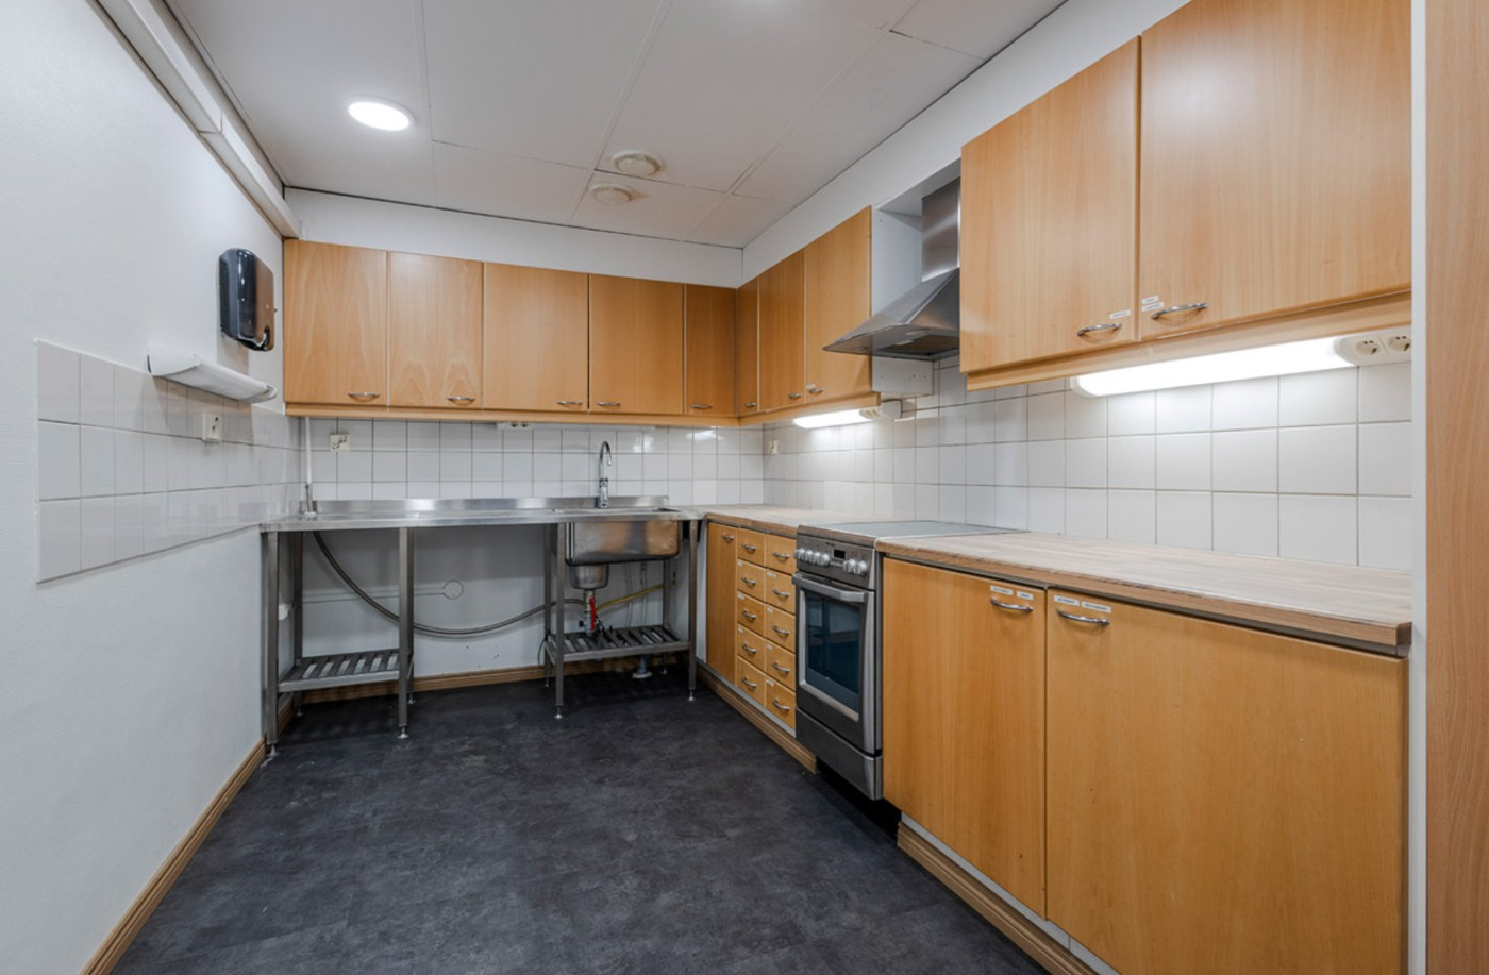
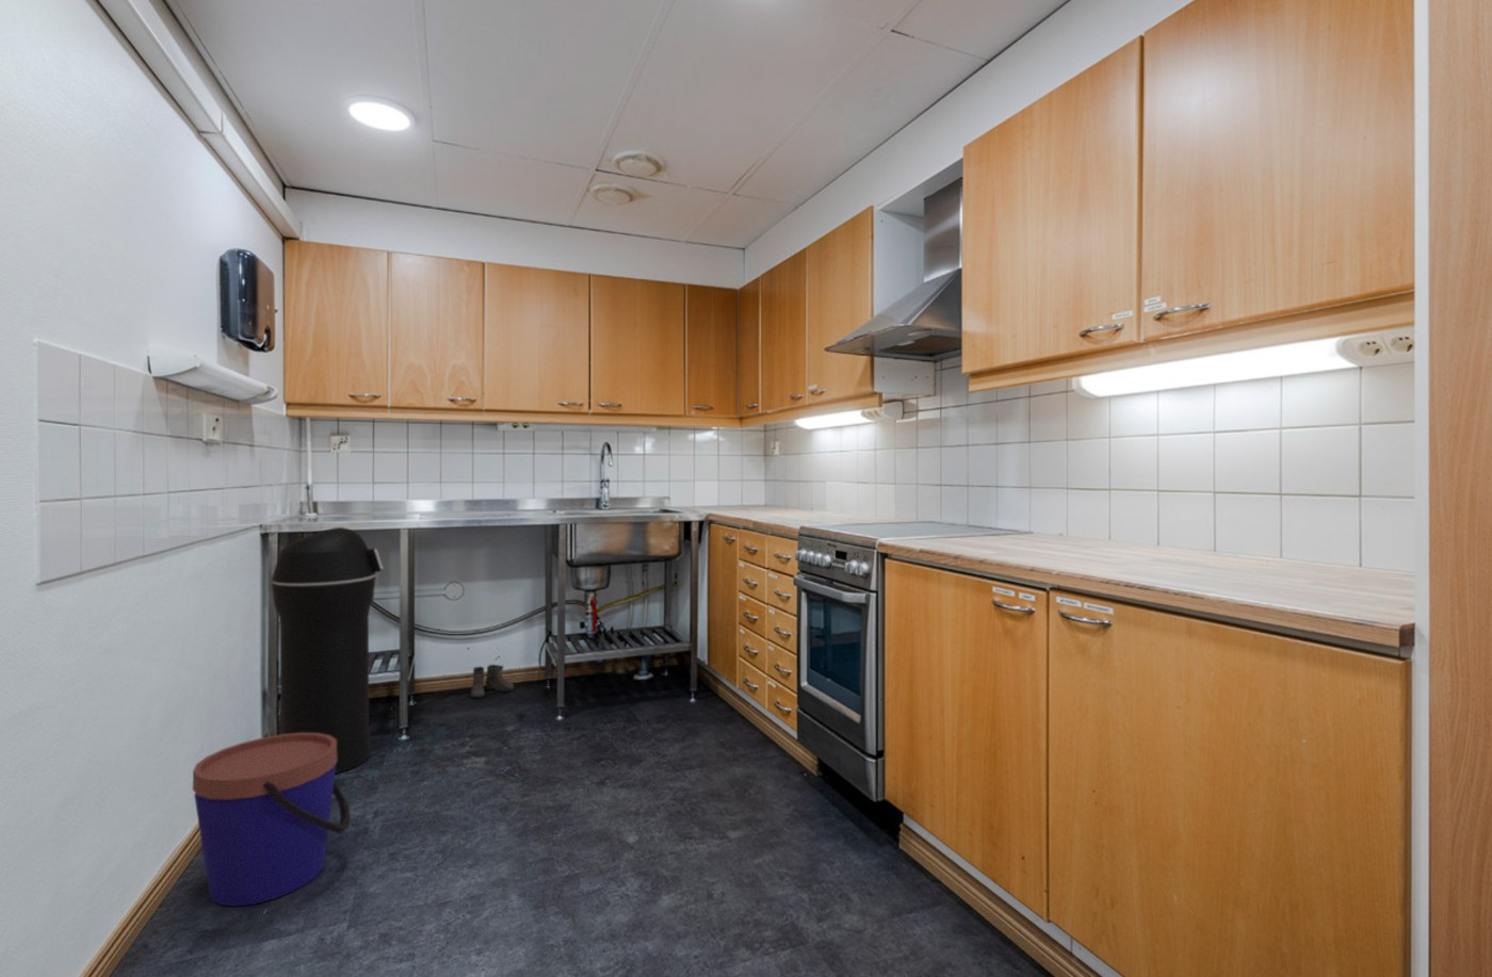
+ boots [461,664,515,700]
+ trash can [270,527,384,774]
+ bucket [192,733,351,907]
